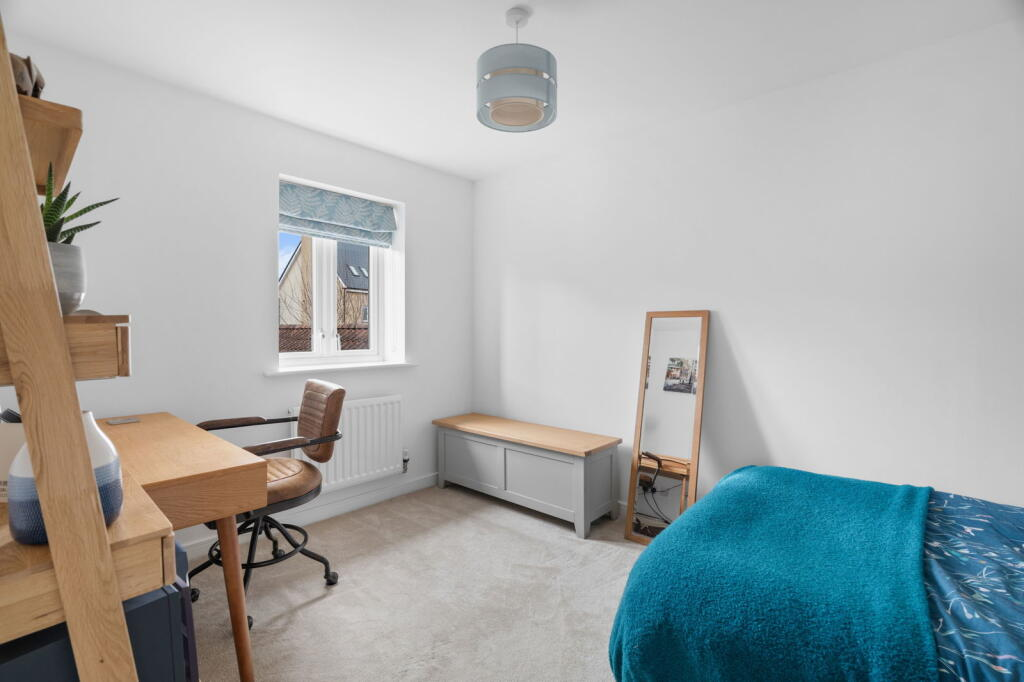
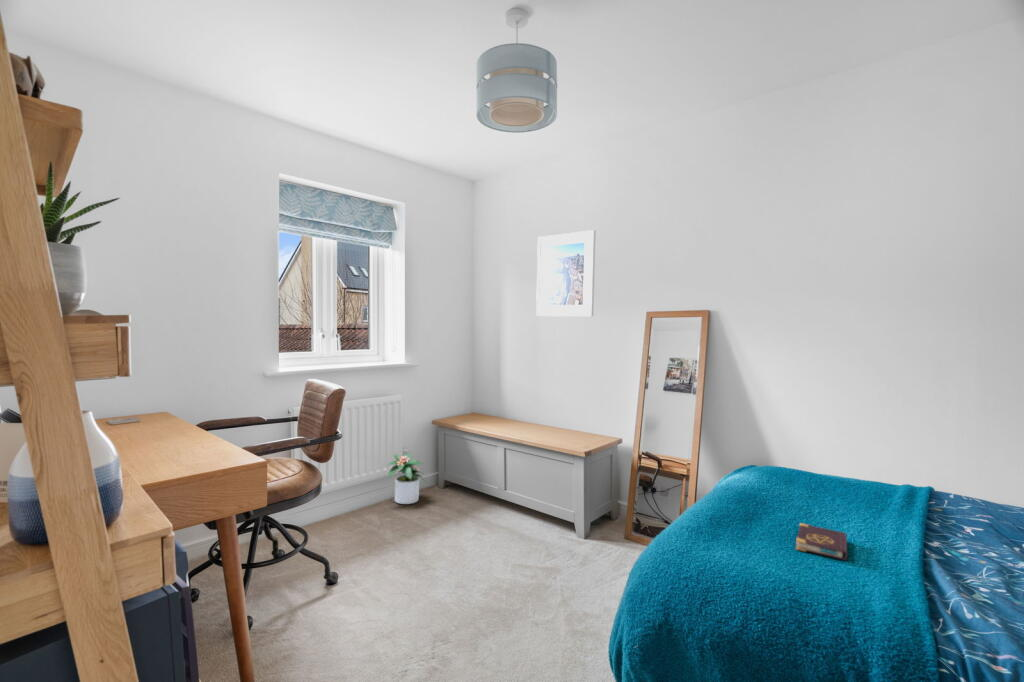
+ book [795,522,848,561]
+ potted plant [386,452,427,505]
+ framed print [535,229,596,317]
